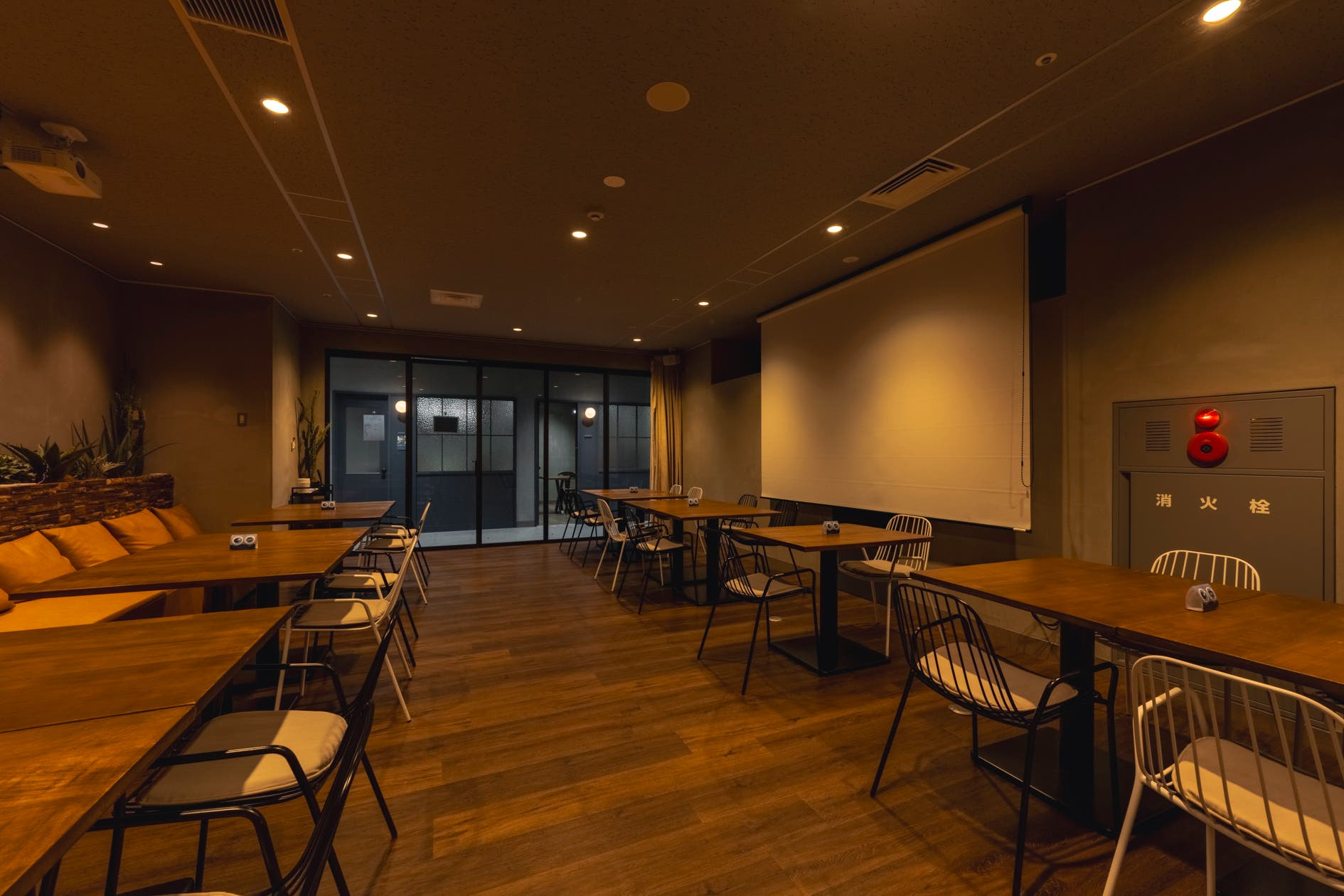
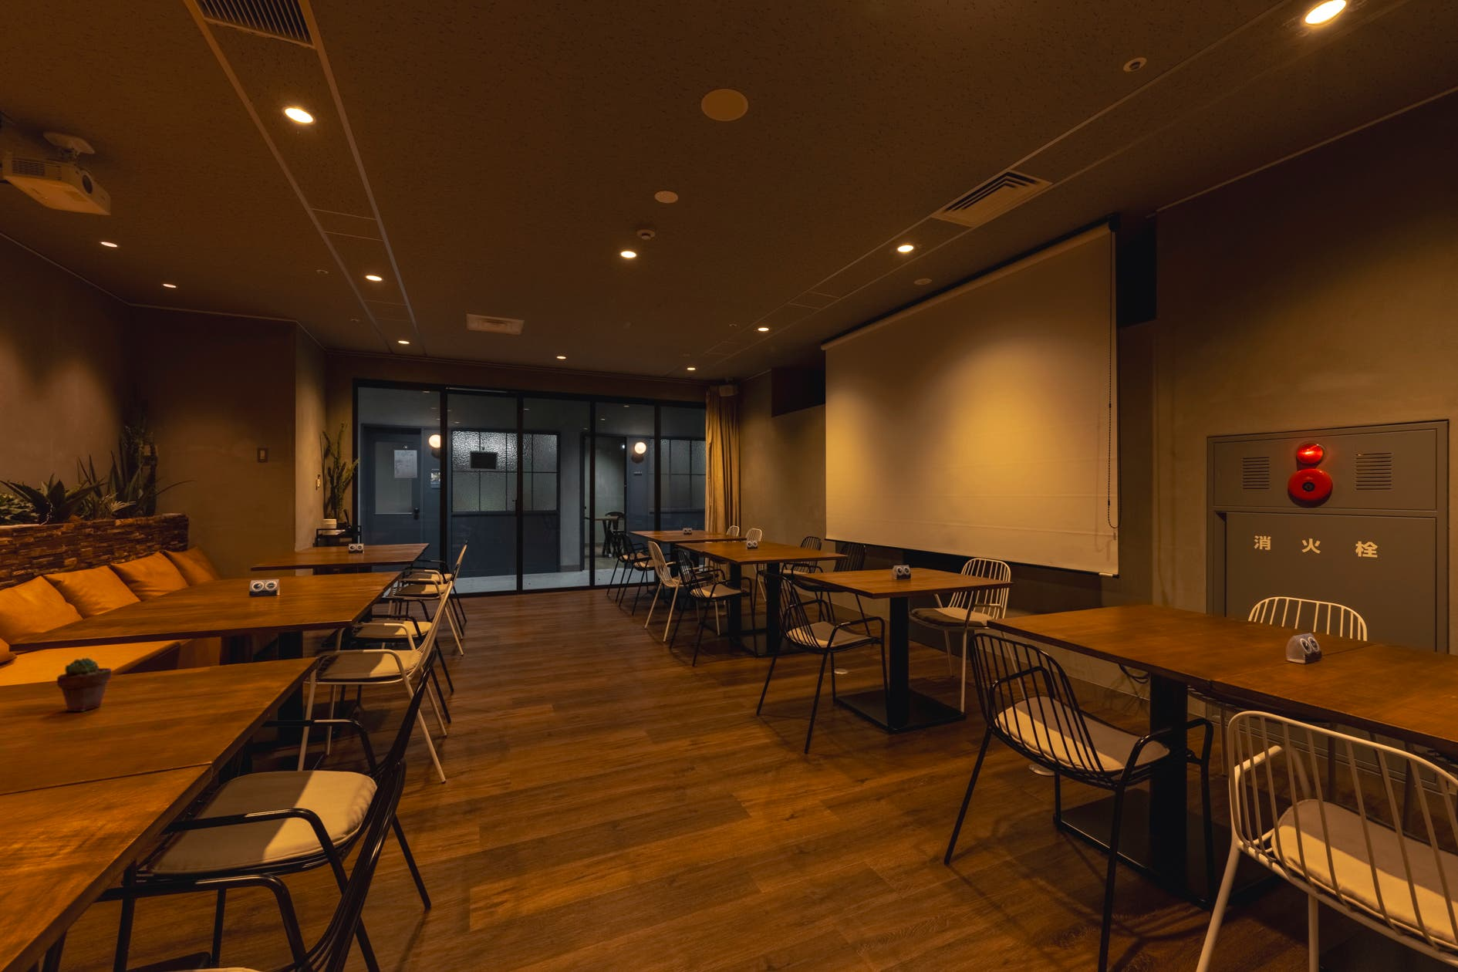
+ potted succulent [56,657,113,712]
